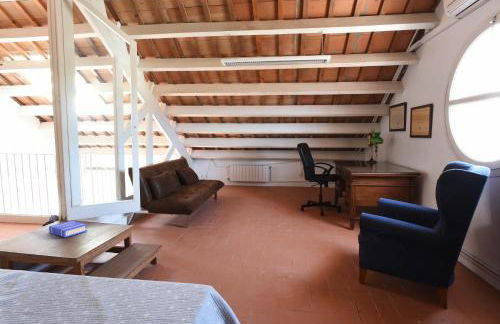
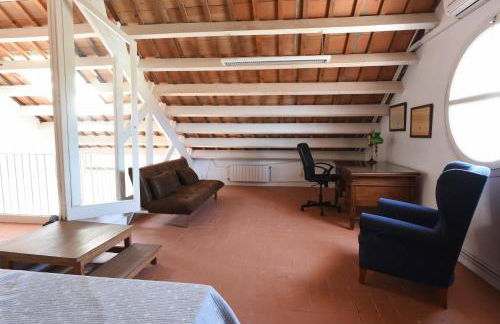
- book [48,220,88,238]
